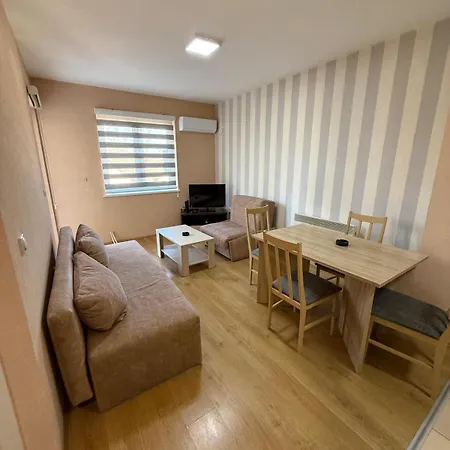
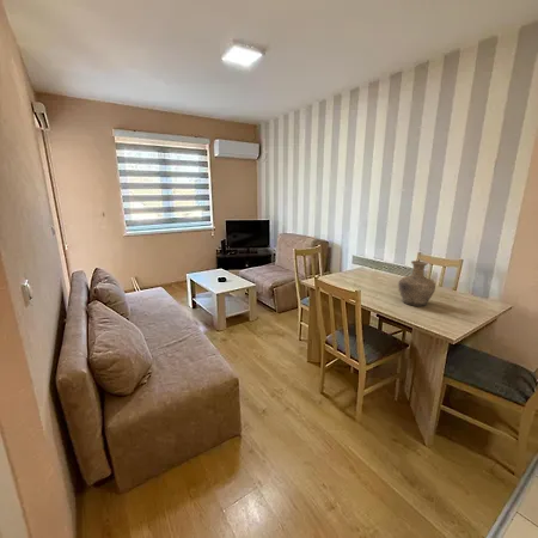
+ vase [397,259,436,307]
